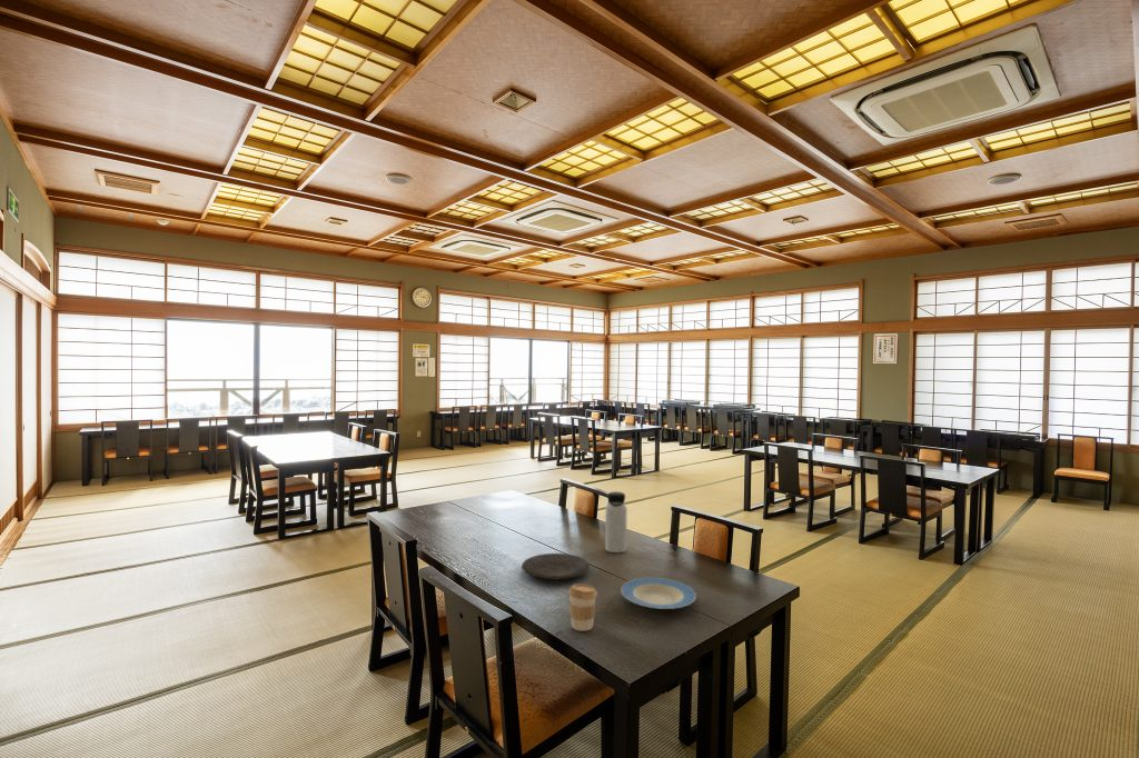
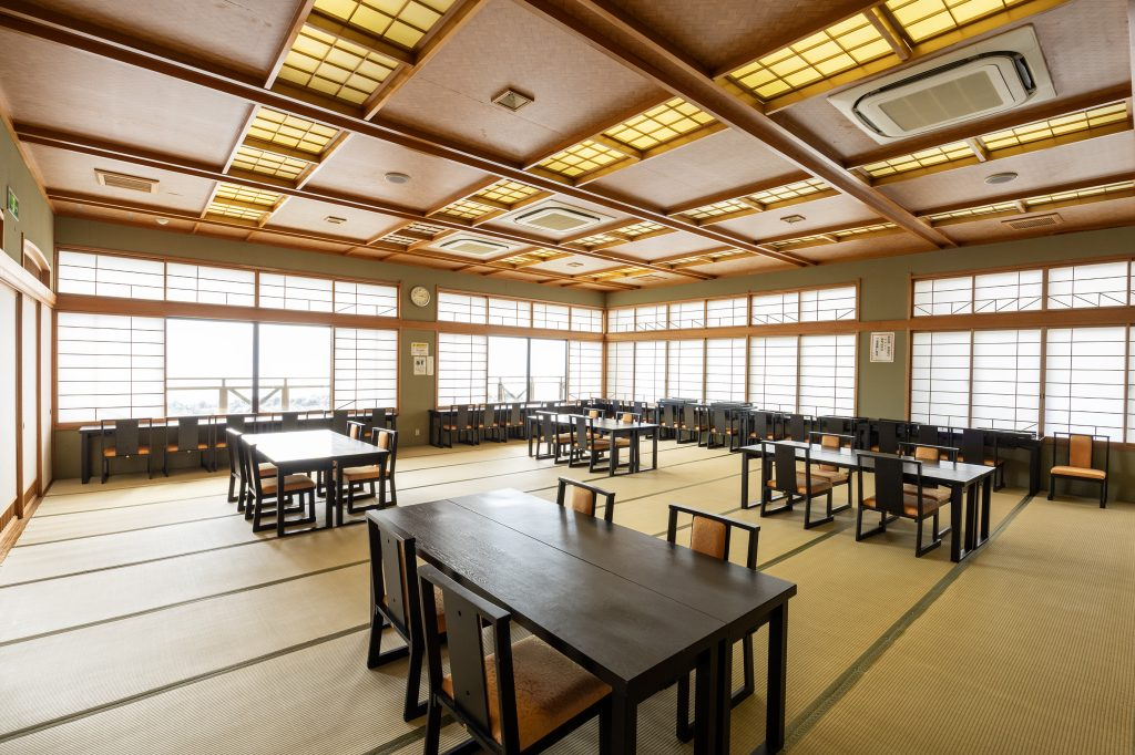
- plate [620,577,697,610]
- plate [521,552,591,580]
- water bottle [604,490,628,553]
- coffee cup [567,584,598,632]
